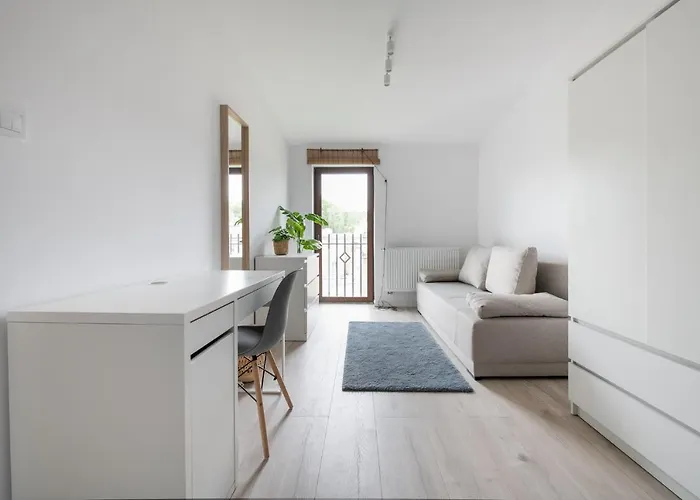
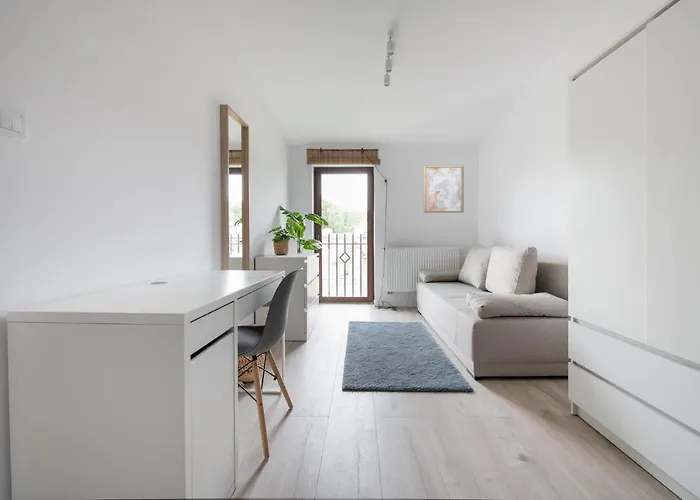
+ wall art [423,165,465,214]
